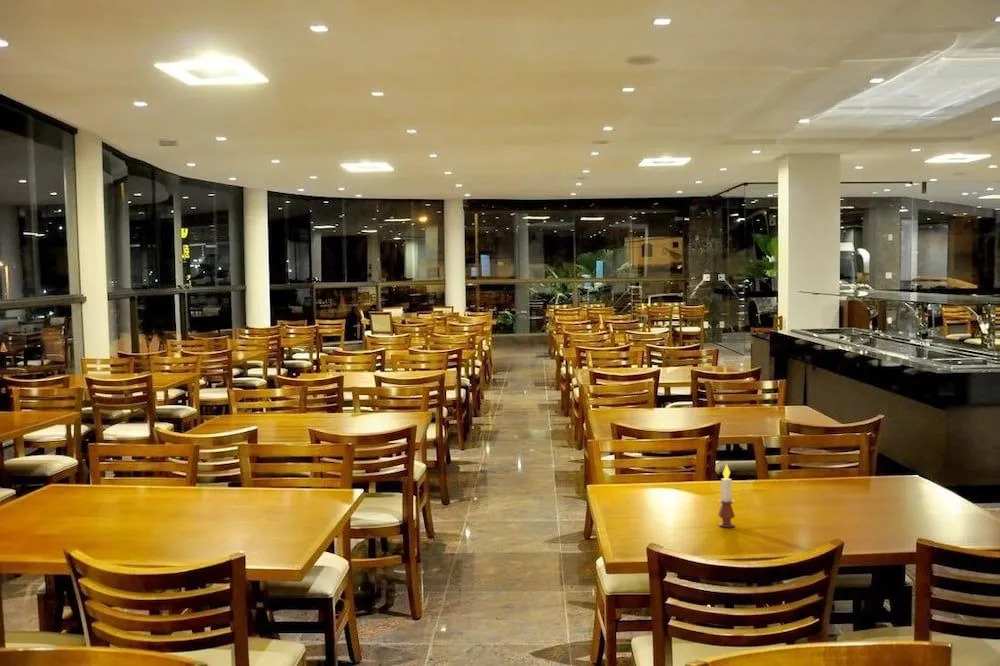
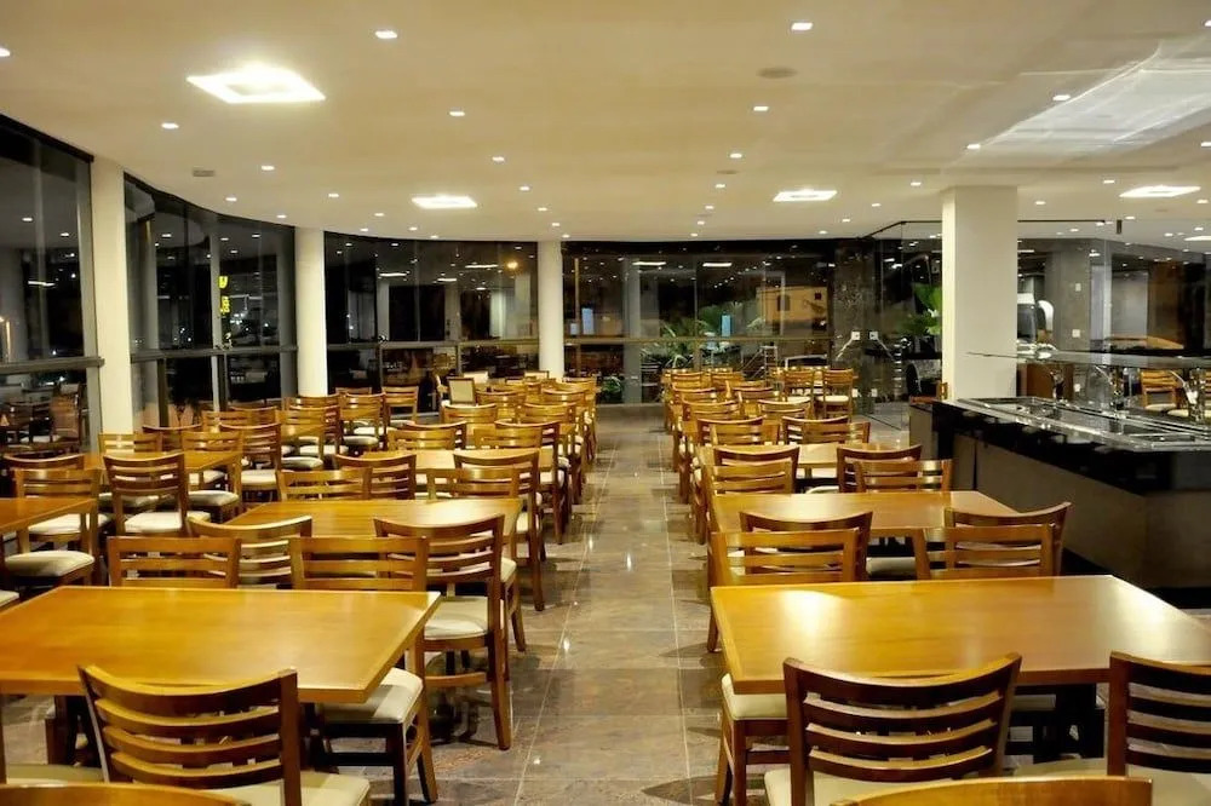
- candle [717,462,736,528]
